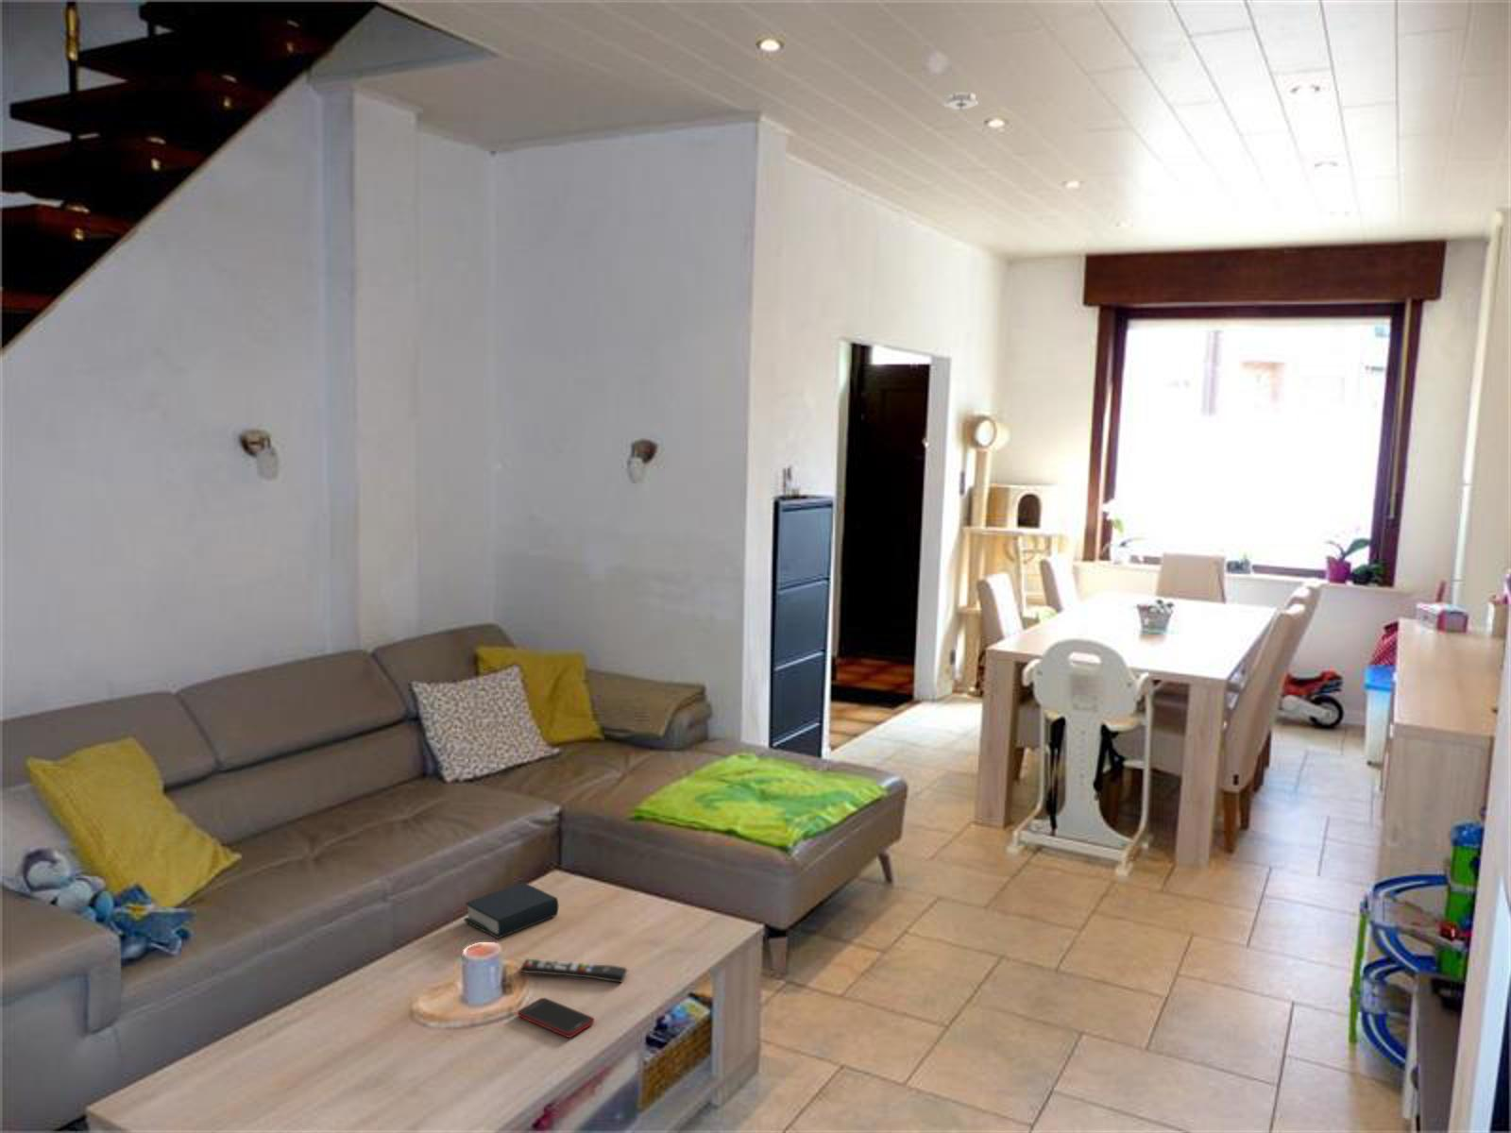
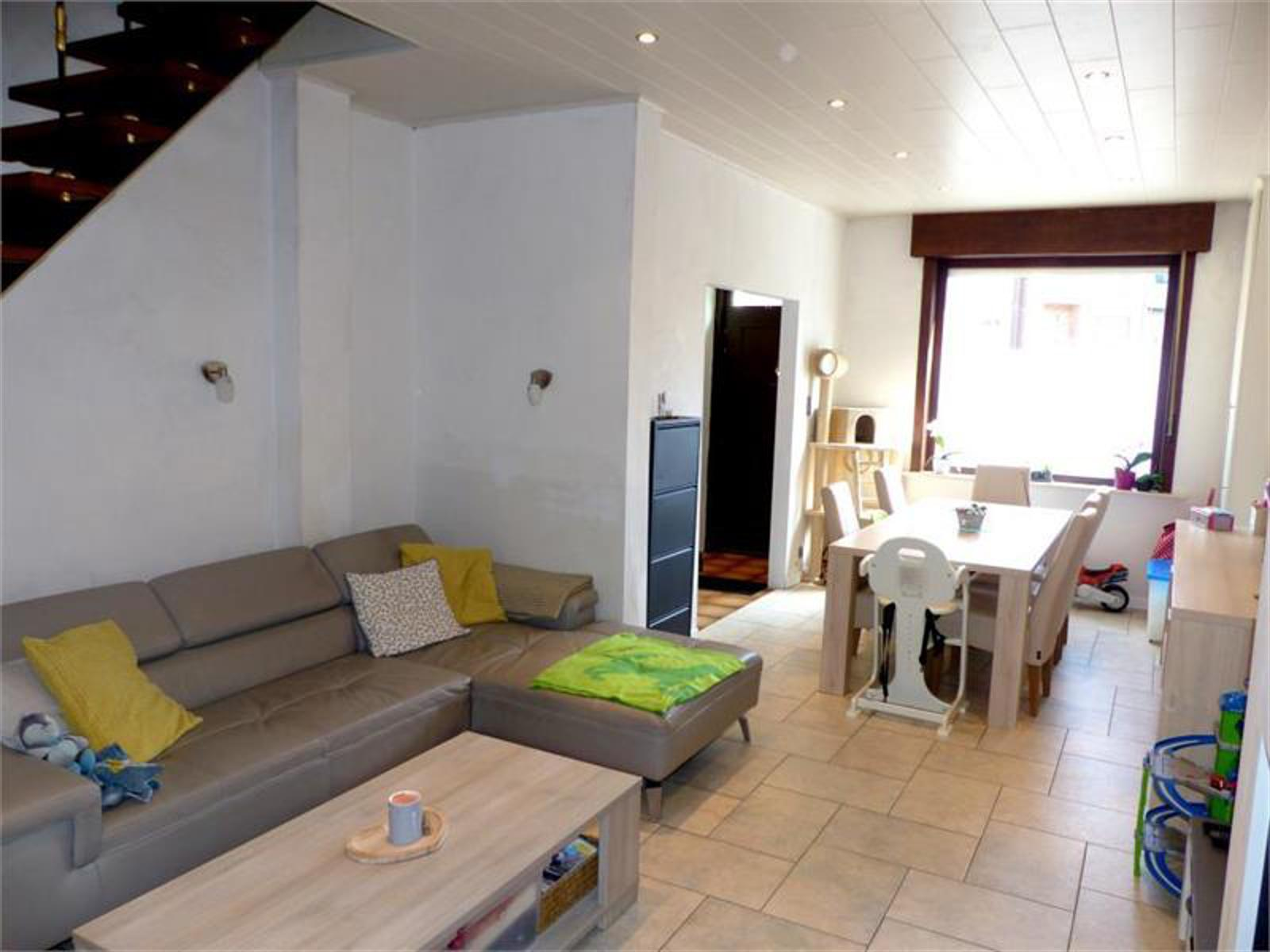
- cell phone [516,997,595,1039]
- smoke detector [941,90,979,112]
- book [463,882,559,939]
- remote control [519,958,629,984]
